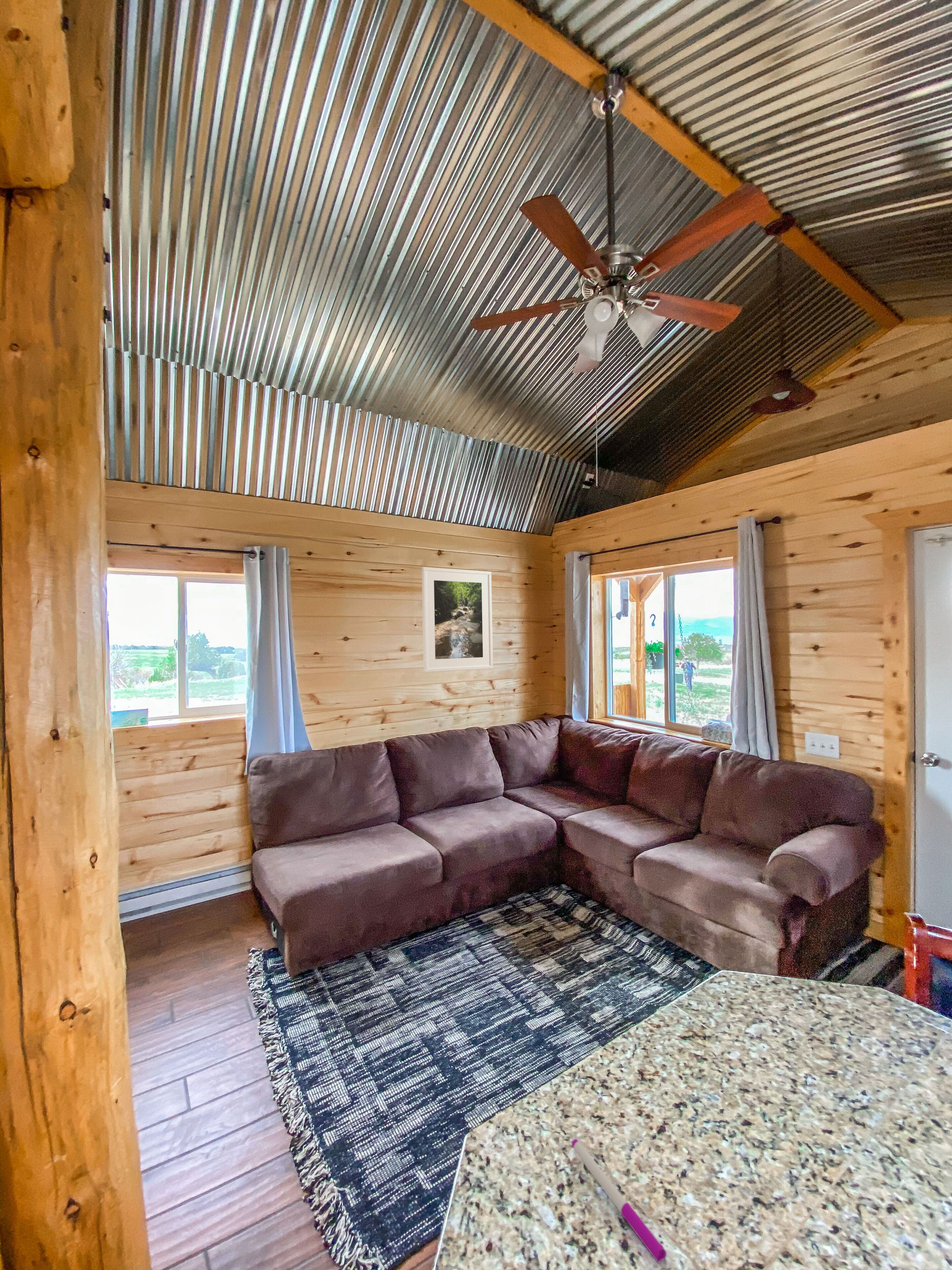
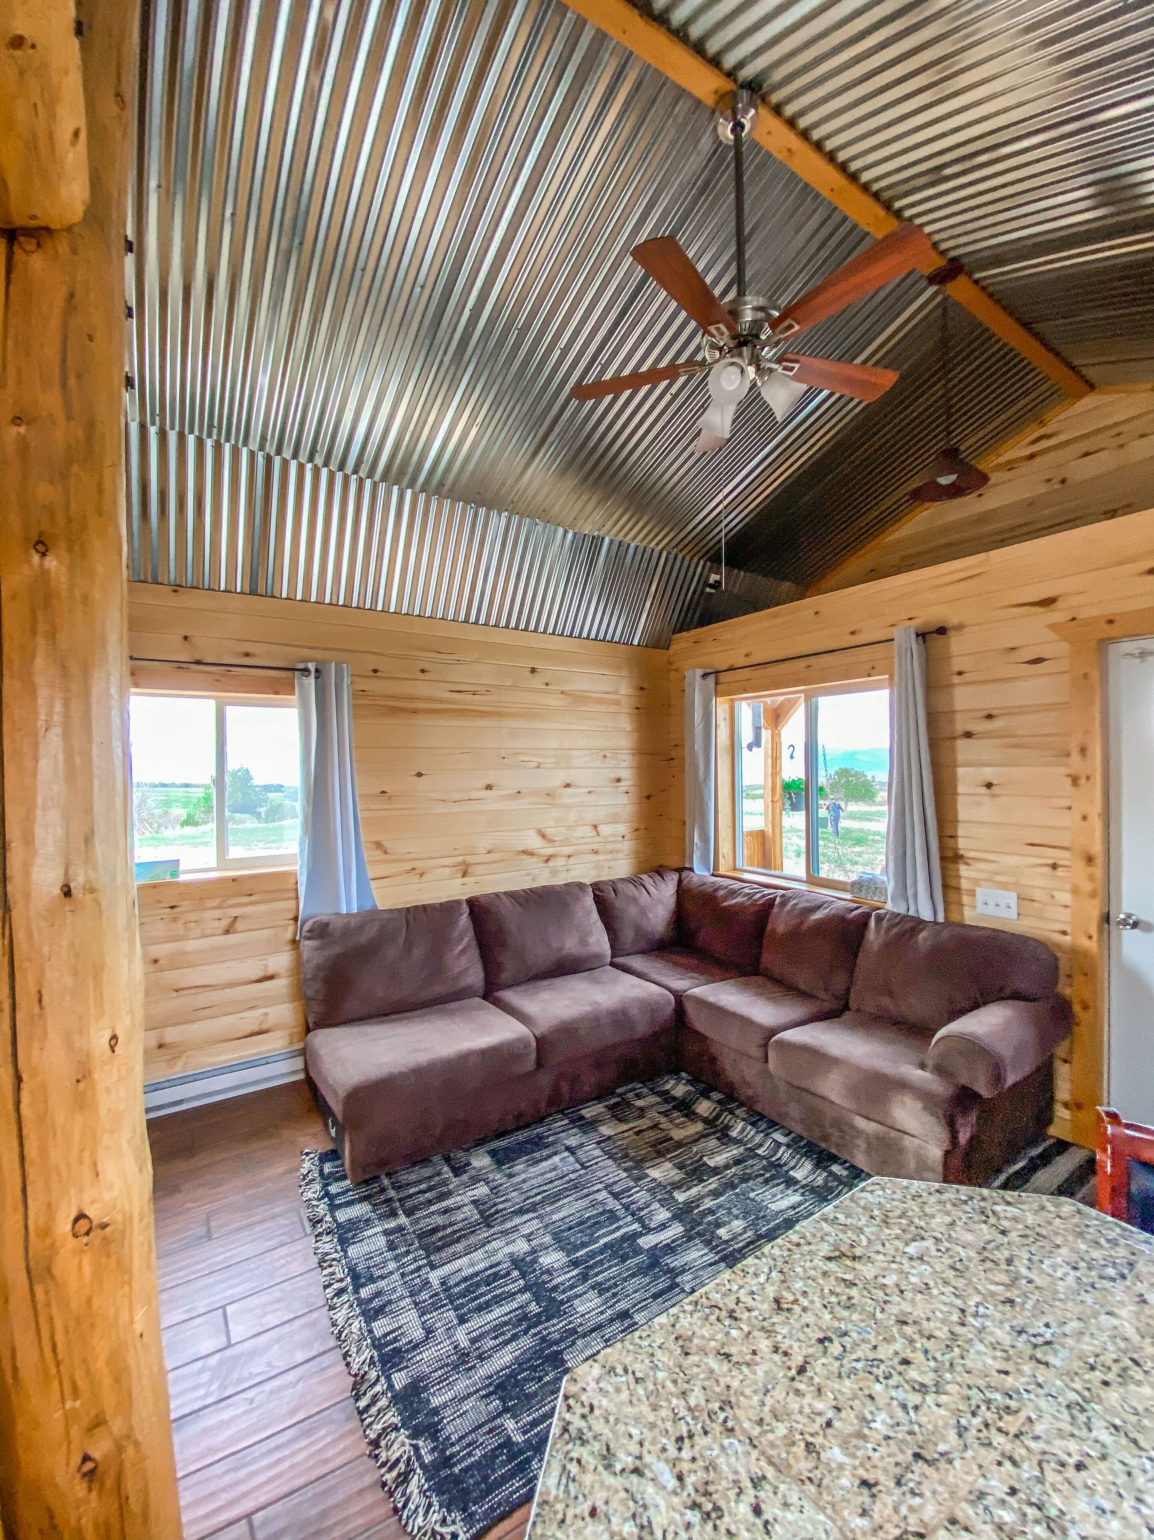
- pen [571,1138,667,1264]
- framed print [421,567,493,673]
